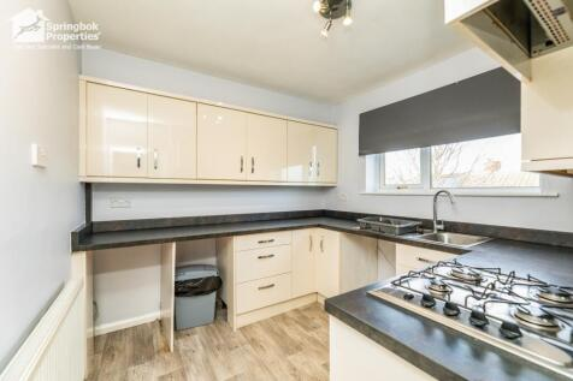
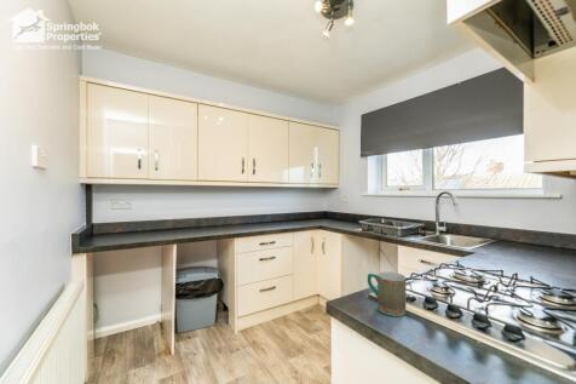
+ mug [367,270,407,317]
